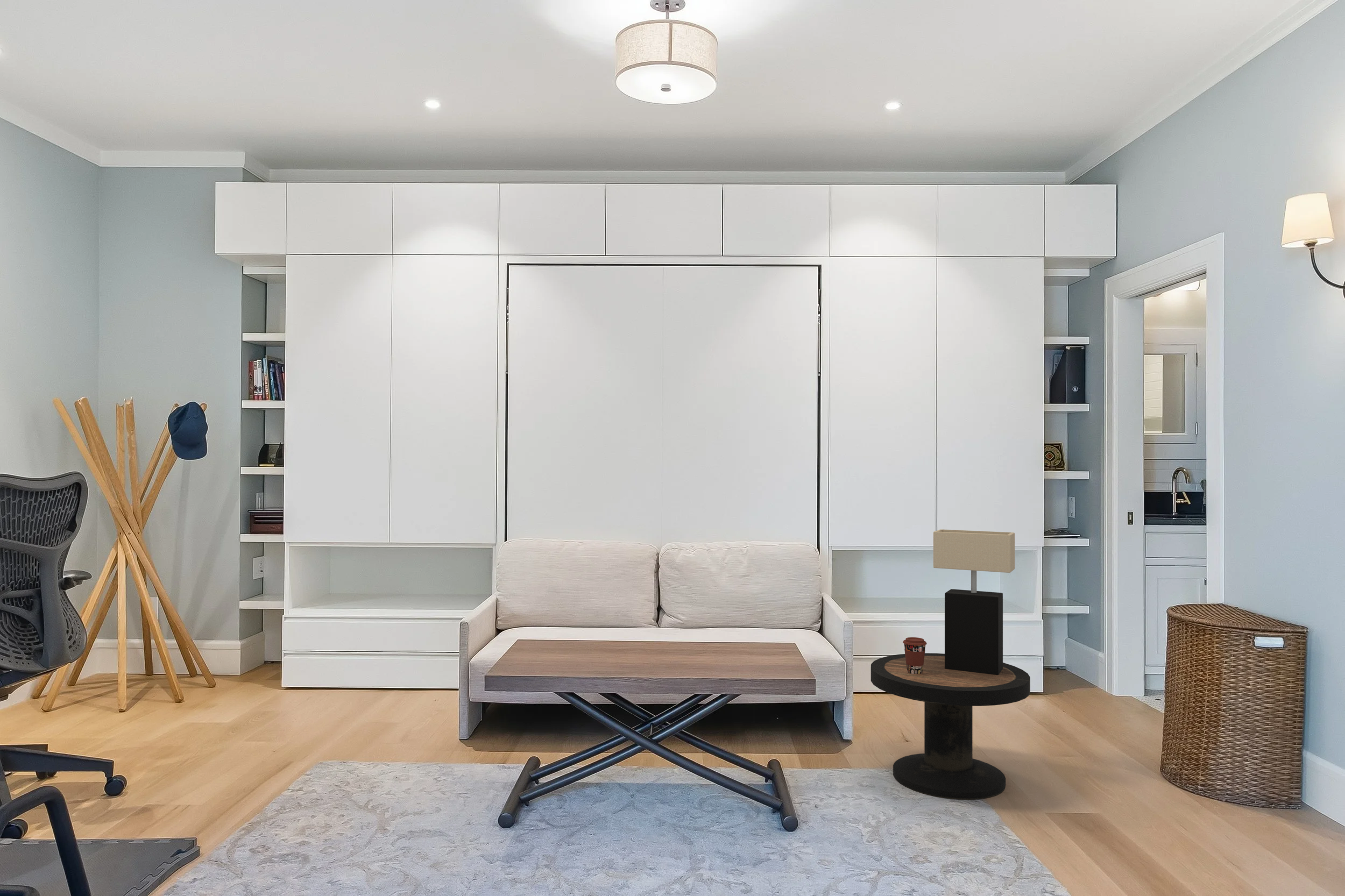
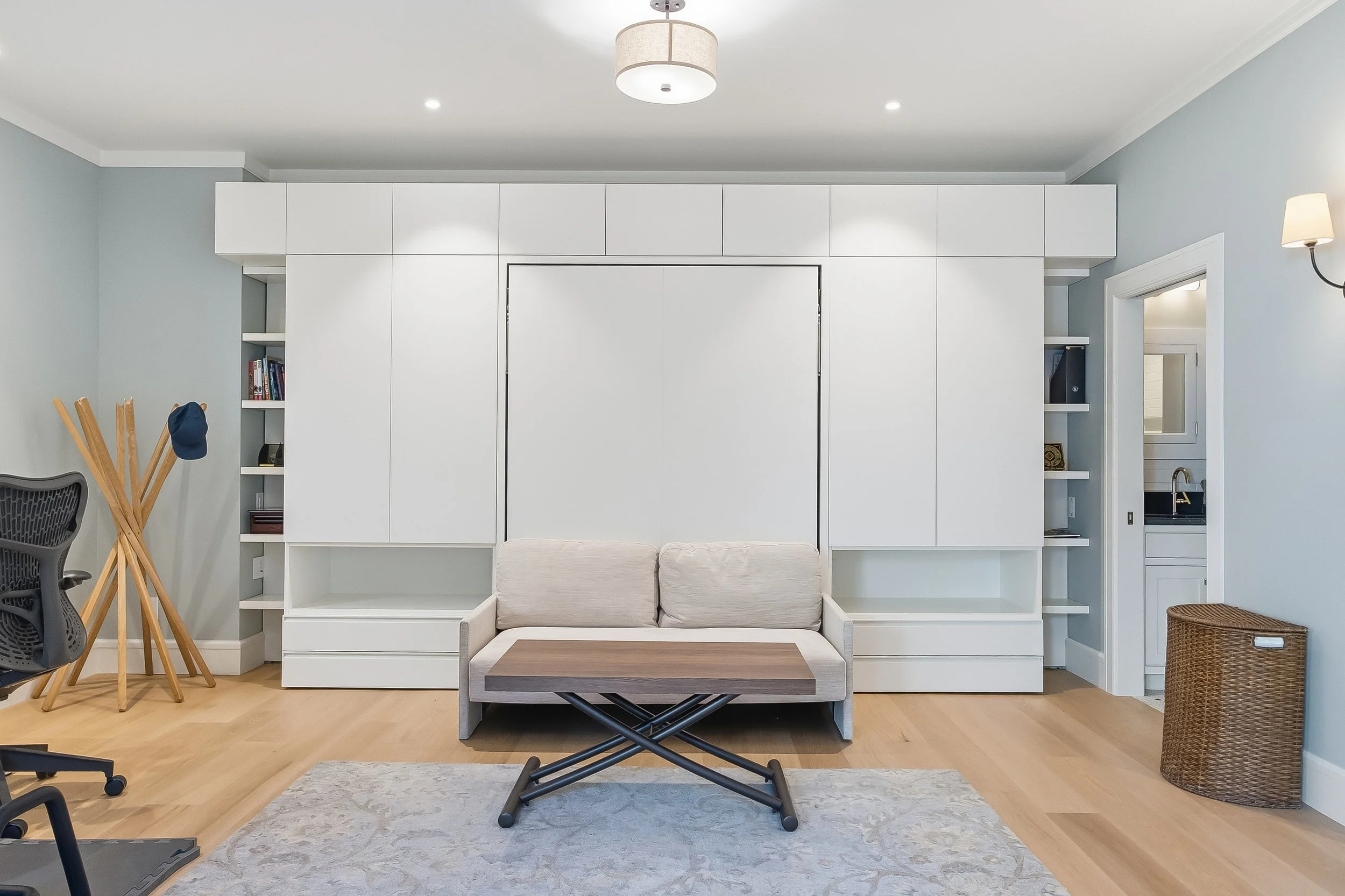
- coffee cup [902,637,928,674]
- table lamp [933,529,1015,675]
- side table [870,652,1031,800]
